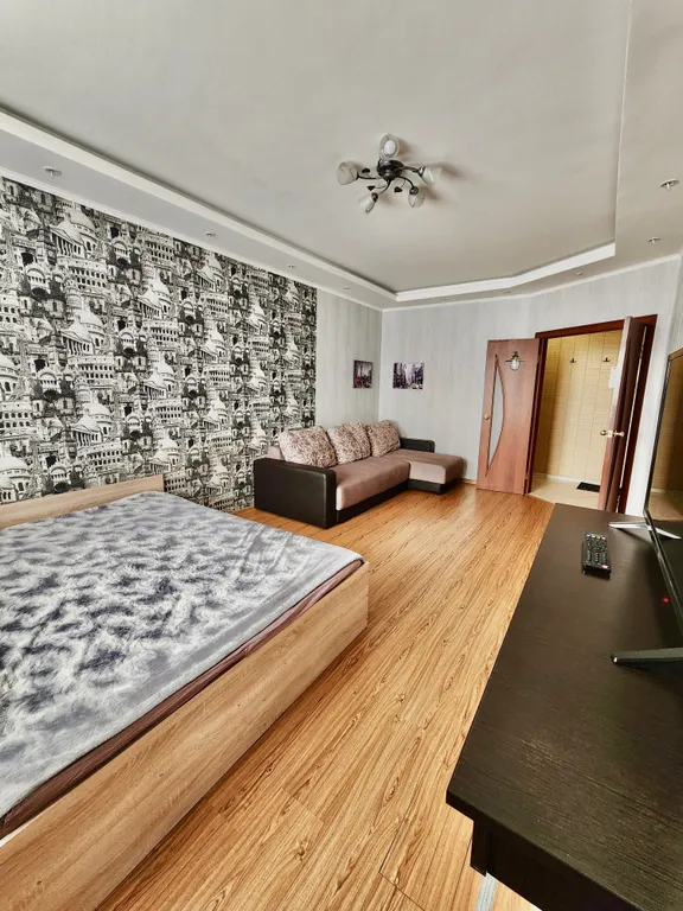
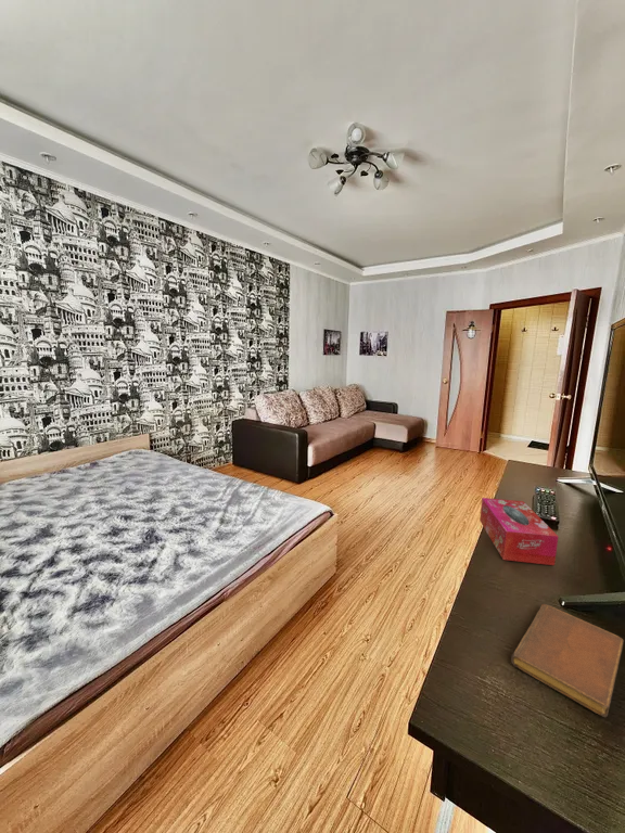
+ tissue box [479,497,560,566]
+ notebook [510,603,625,718]
